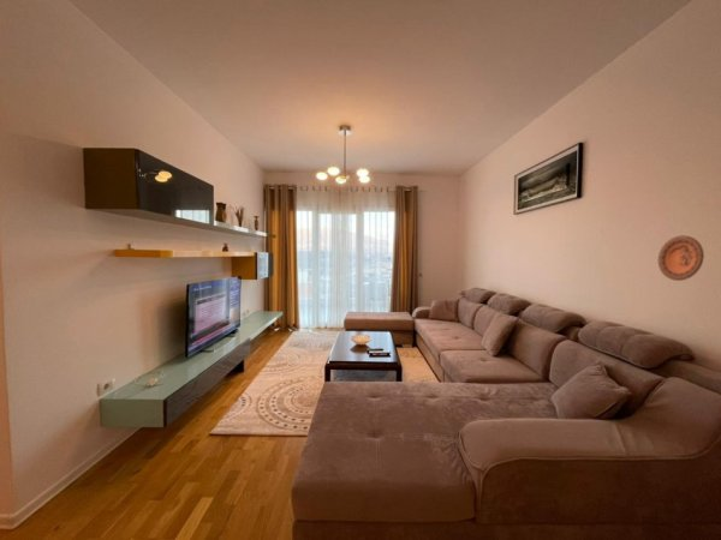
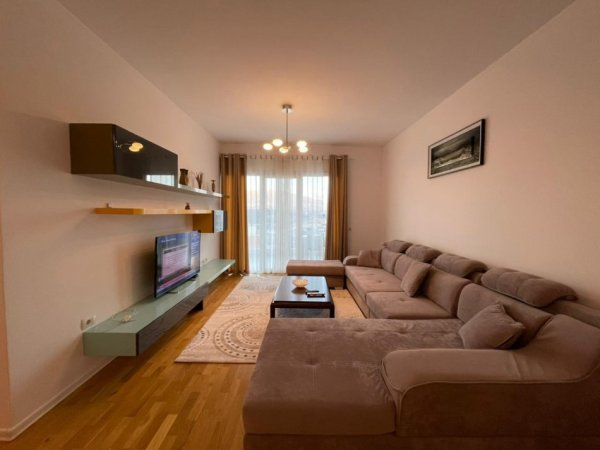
- decorative plate [657,235,705,282]
